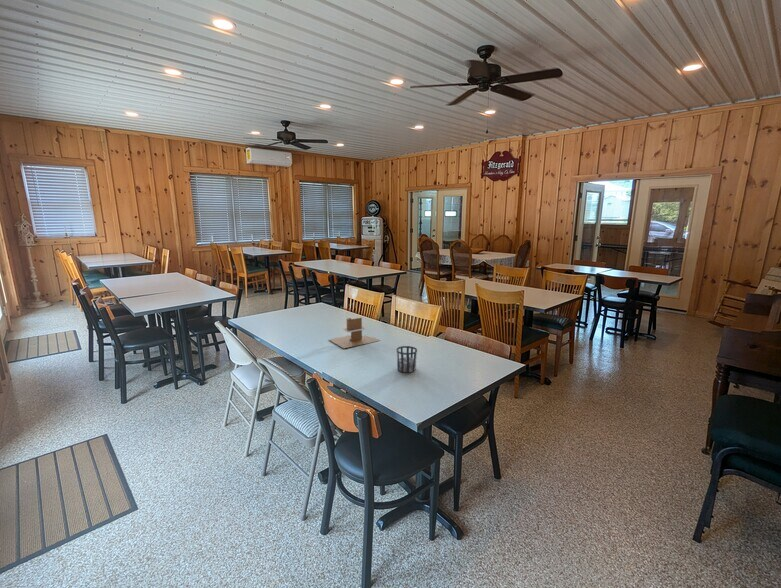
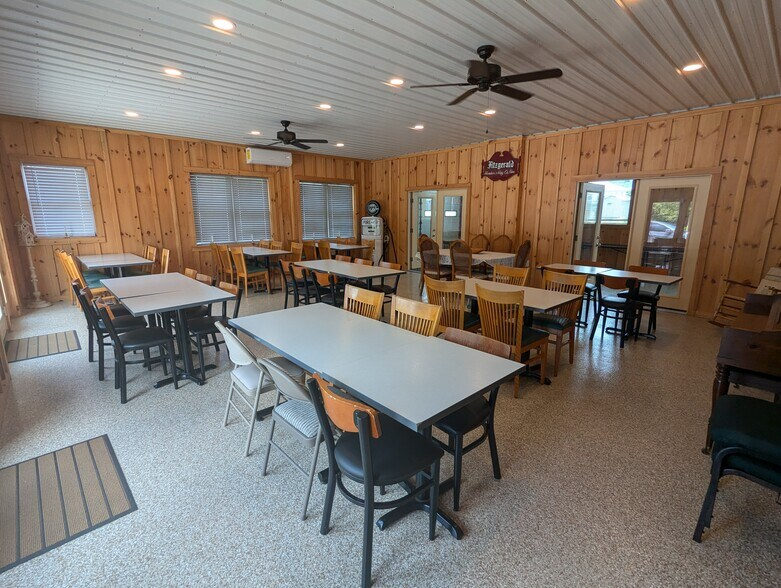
- cup [396,345,418,374]
- napkin holder [327,317,382,349]
